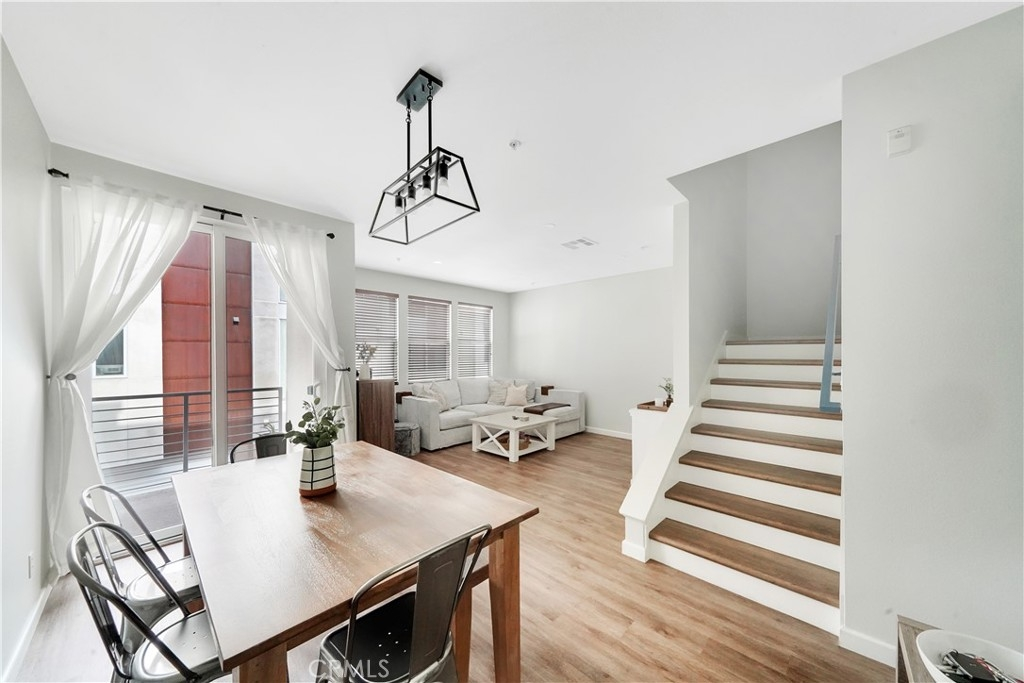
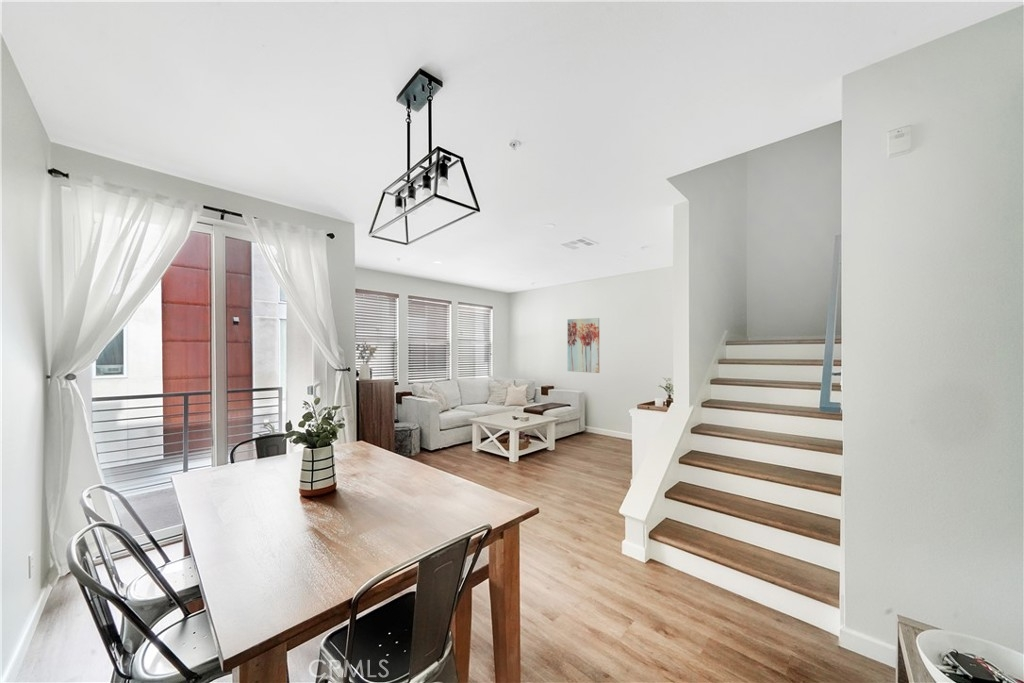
+ wall art [567,317,600,374]
